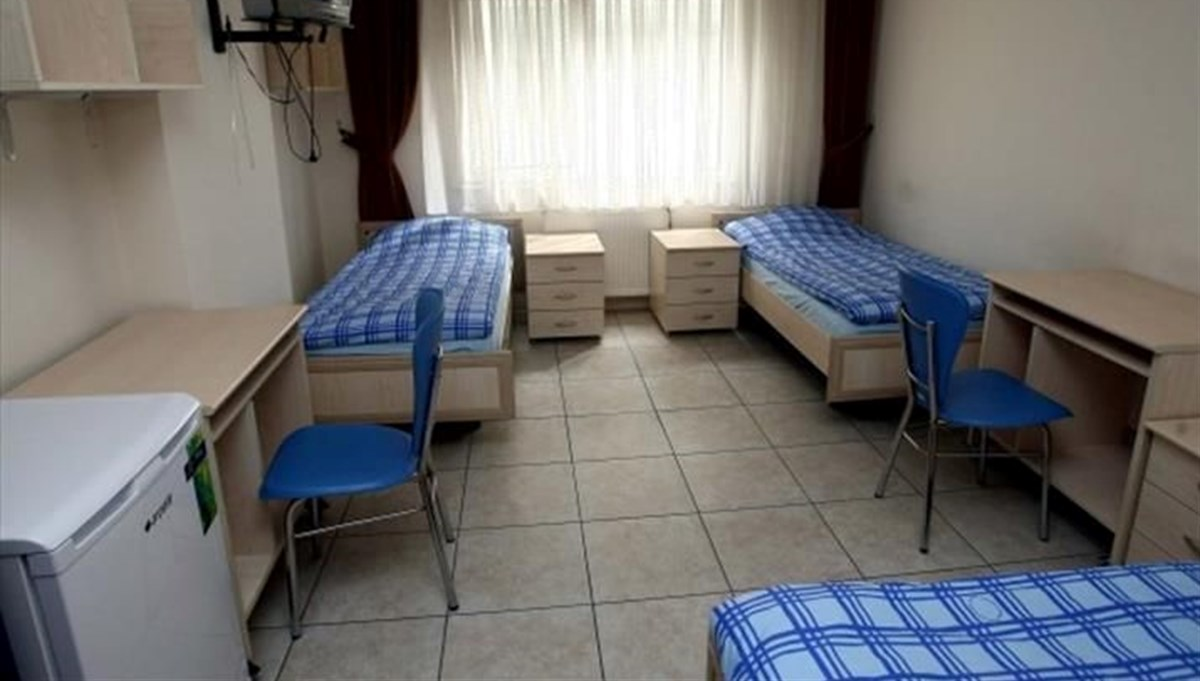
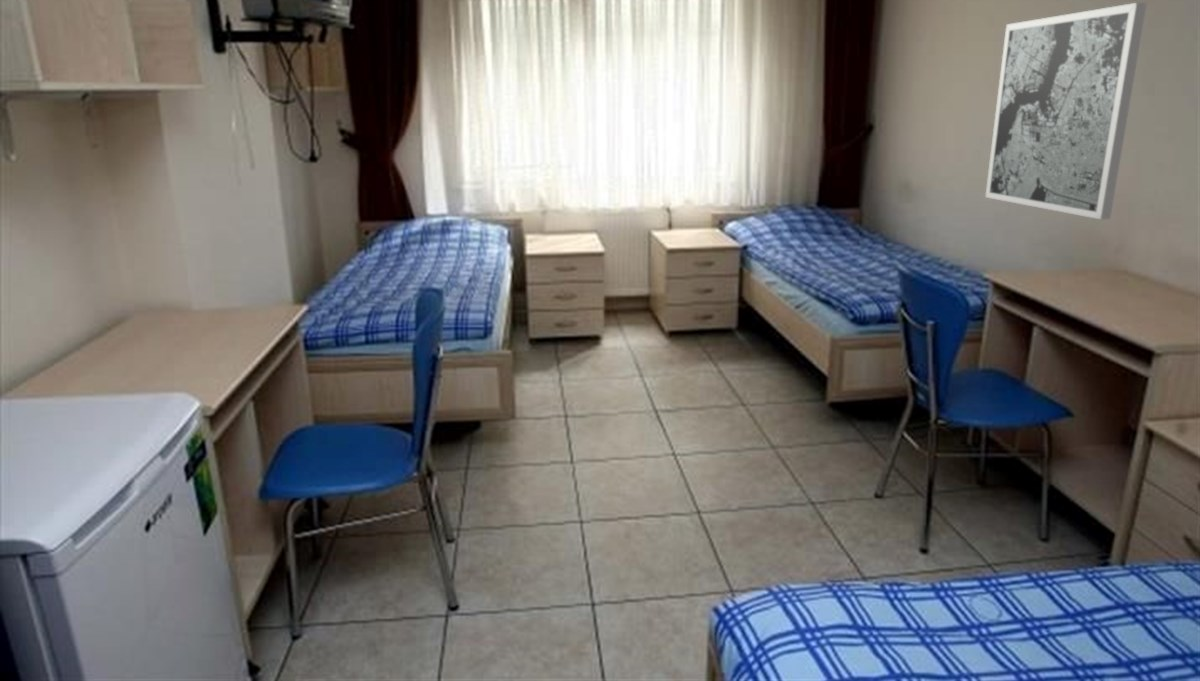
+ wall art [985,2,1148,221]
